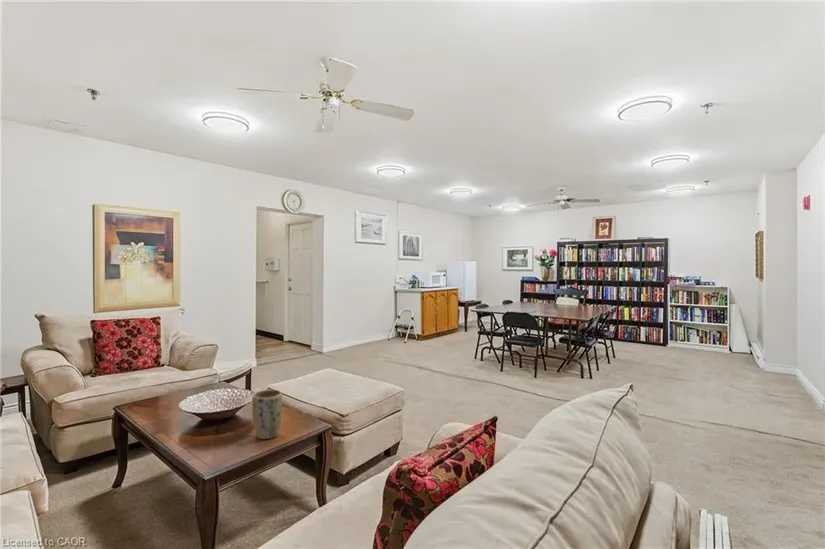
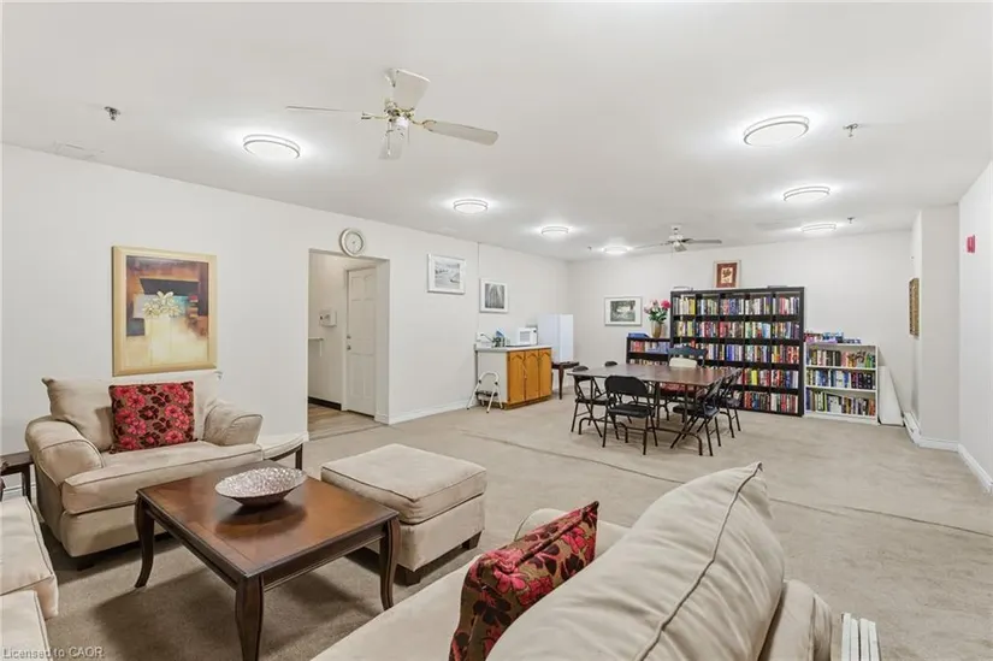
- plant pot [251,389,283,440]
